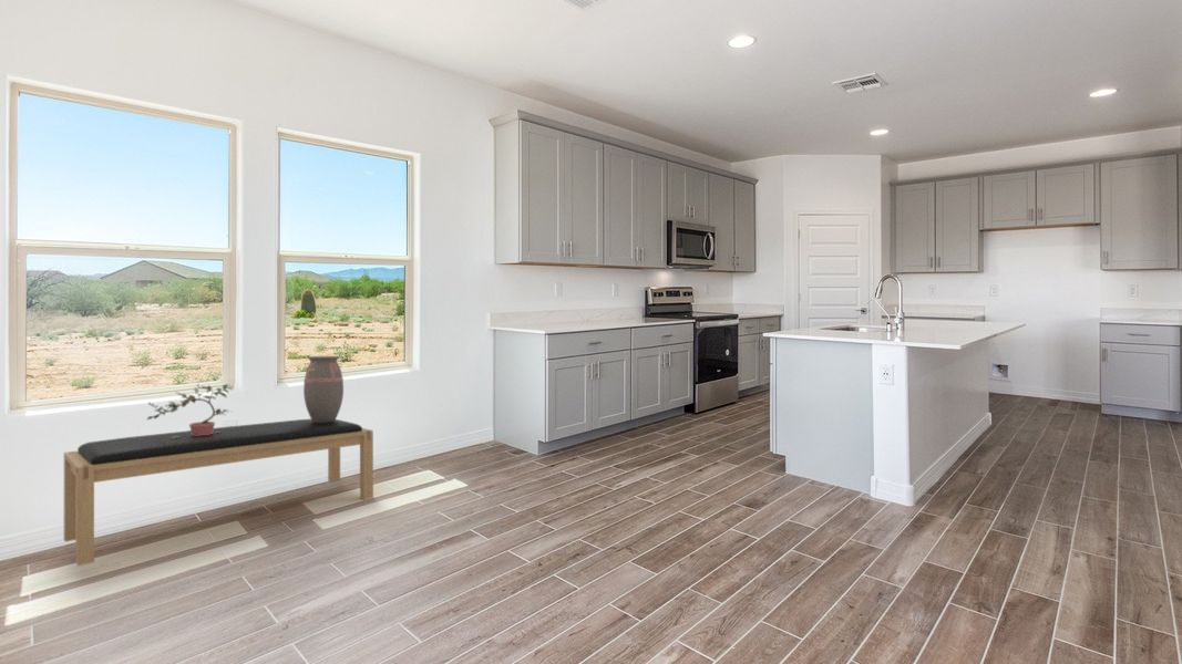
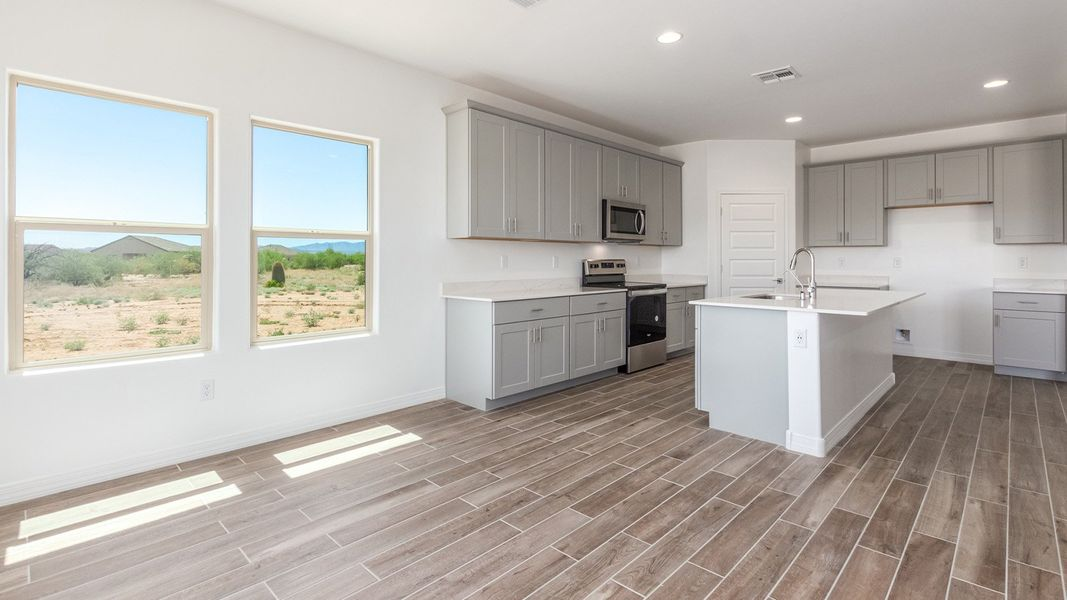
- bench [63,418,374,567]
- decorative vase [302,355,345,423]
- potted plant [146,383,236,438]
